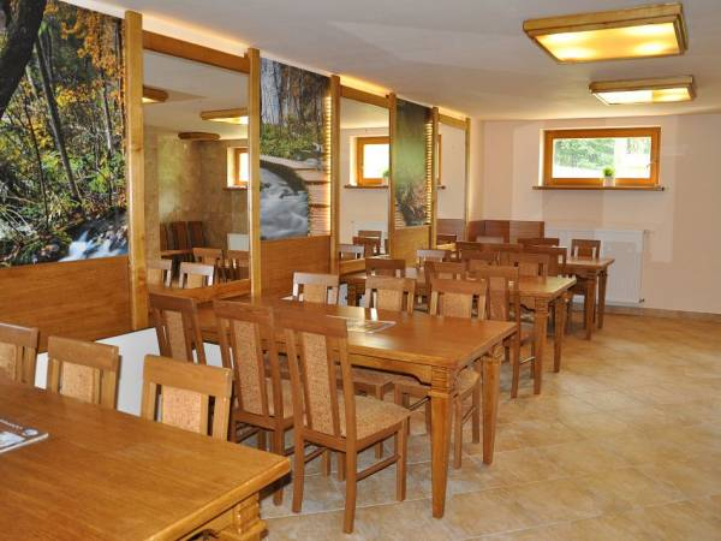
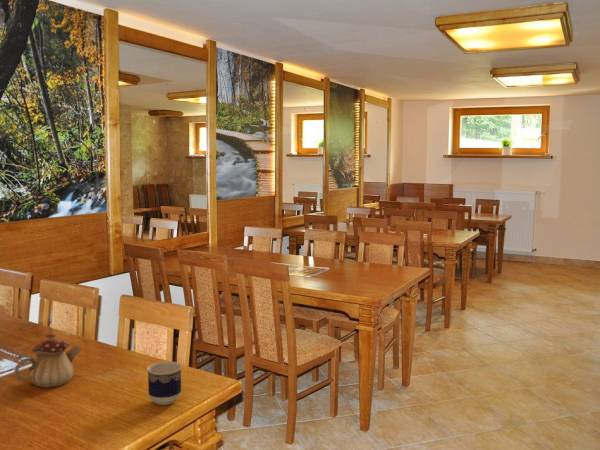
+ cup [146,361,183,406]
+ teapot [13,333,82,388]
